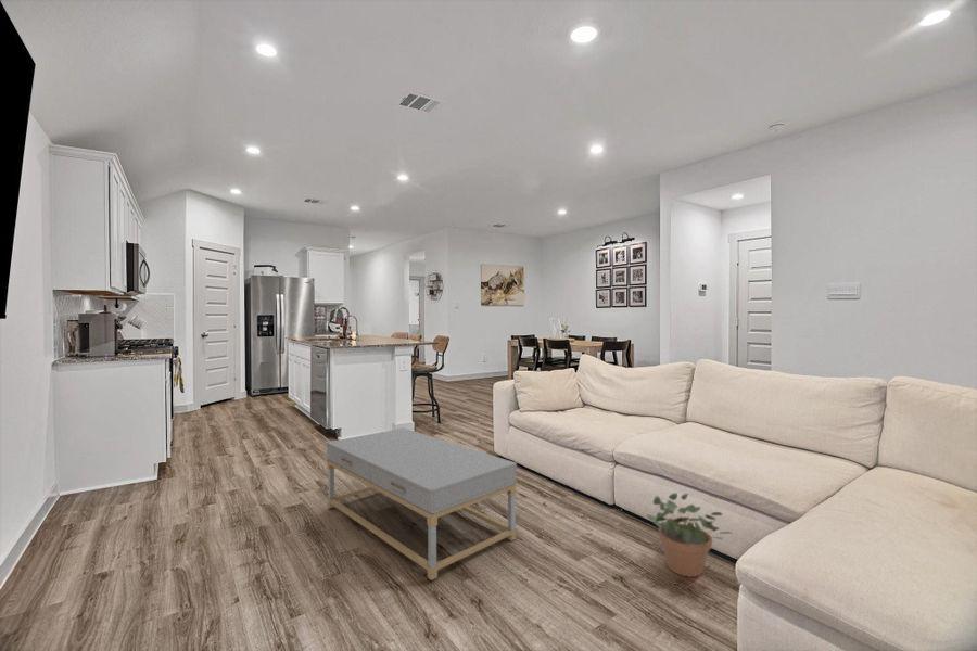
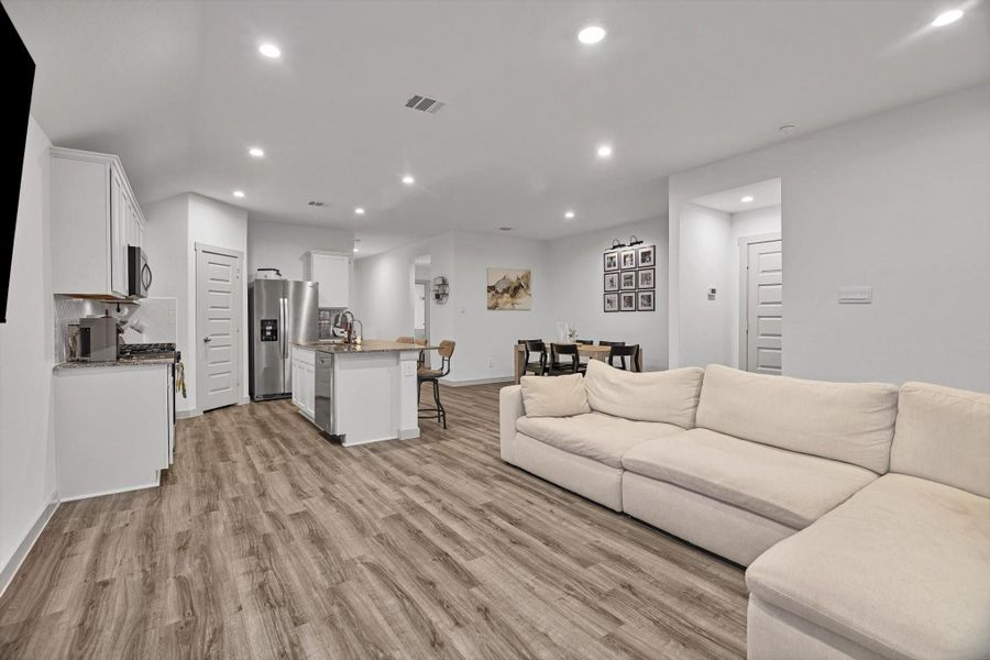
- coffee table [326,426,518,582]
- potted plant [646,492,733,578]
